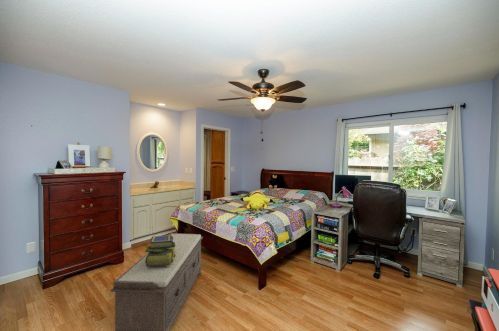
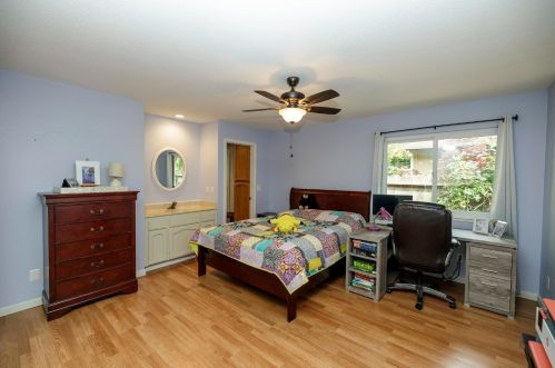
- bench [109,232,204,331]
- stack of books [143,234,176,267]
